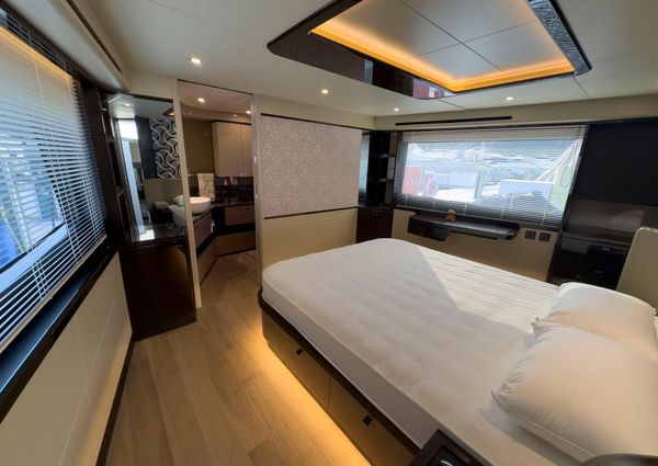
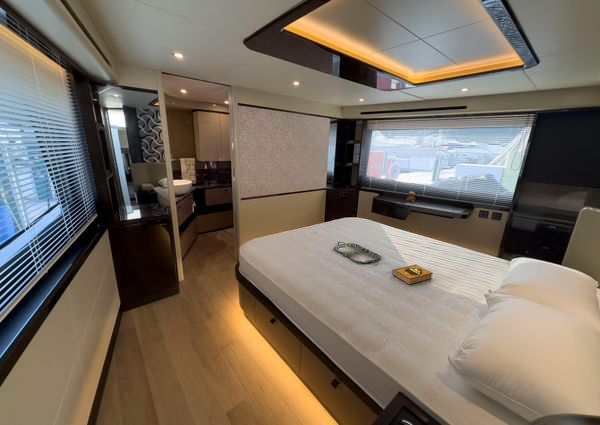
+ serving tray [333,241,383,264]
+ hardback book [391,263,434,286]
